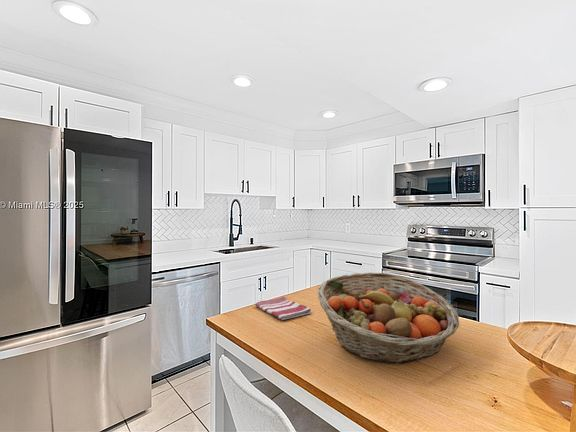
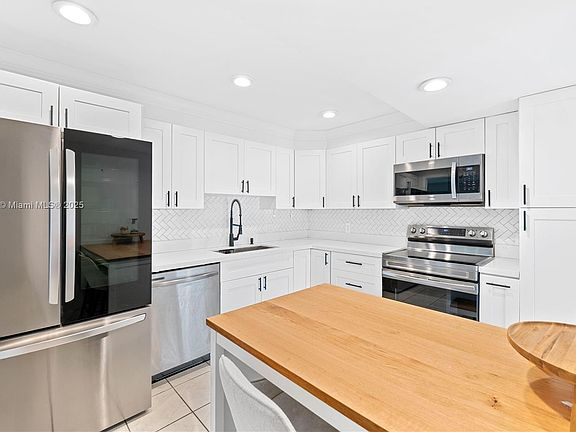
- fruit basket [316,272,460,365]
- dish towel [254,296,312,321]
